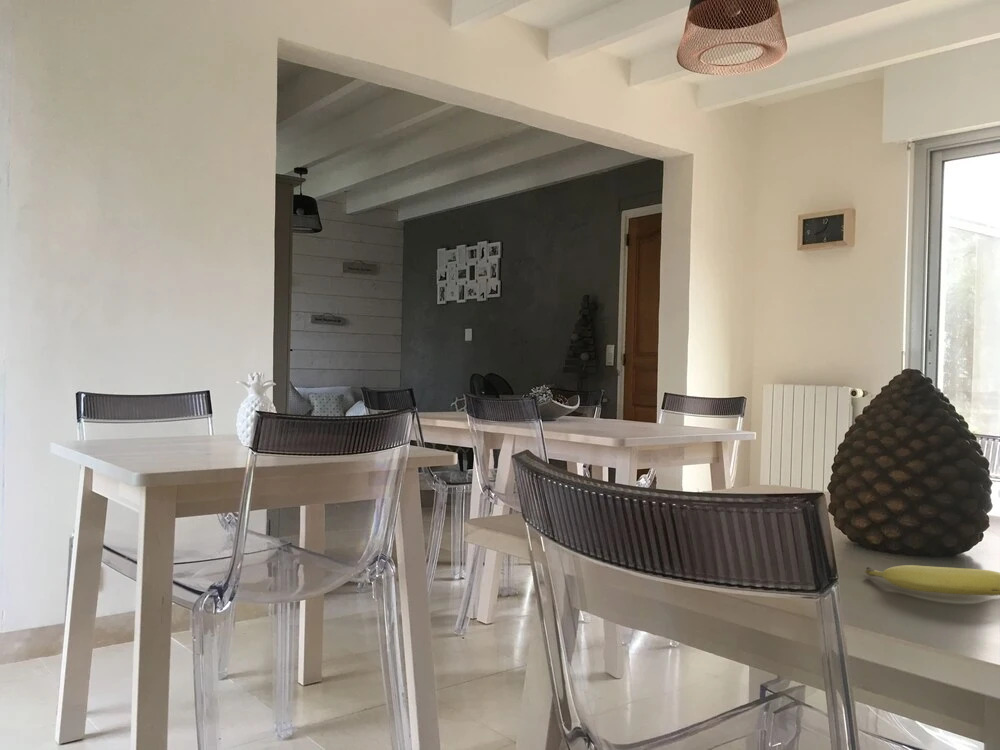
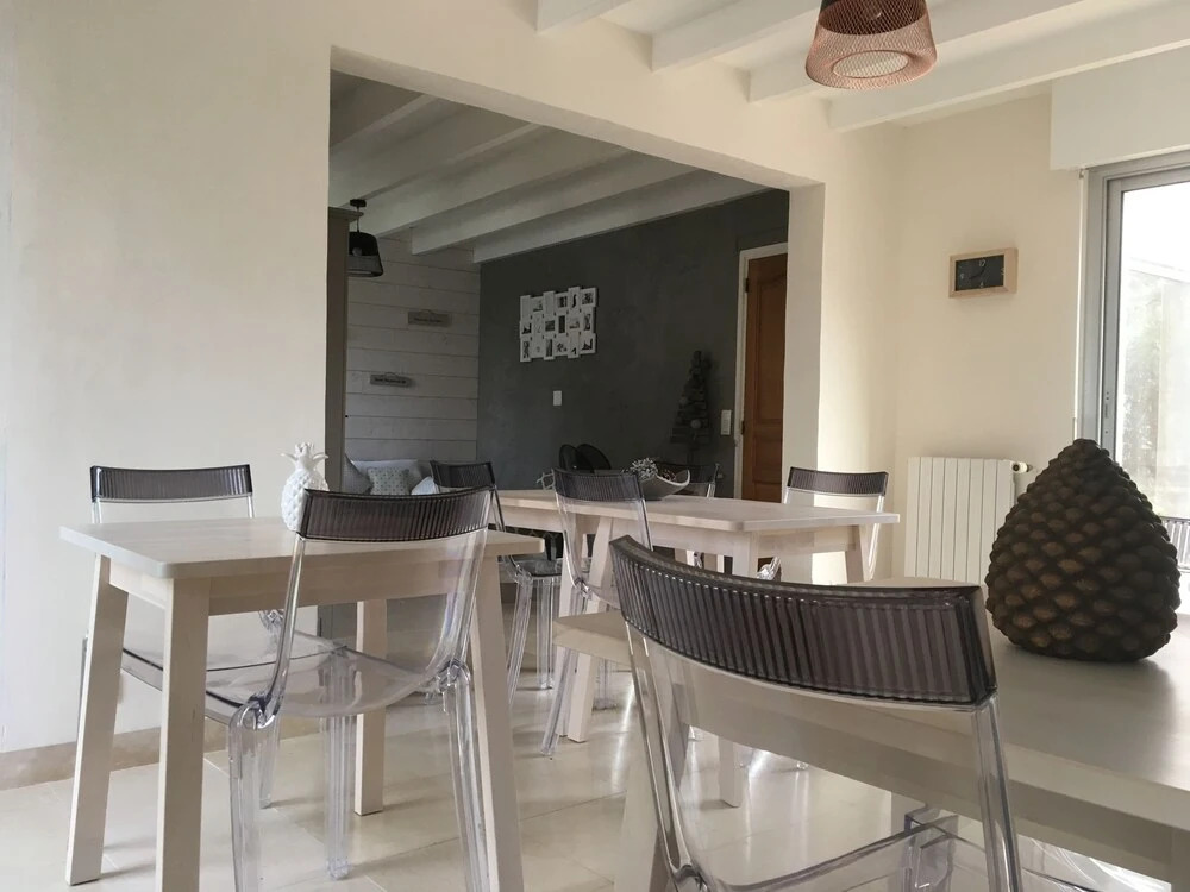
- fruit [864,564,1000,597]
